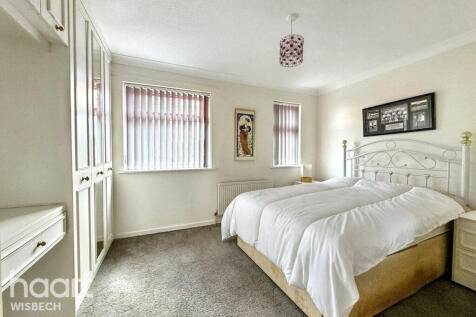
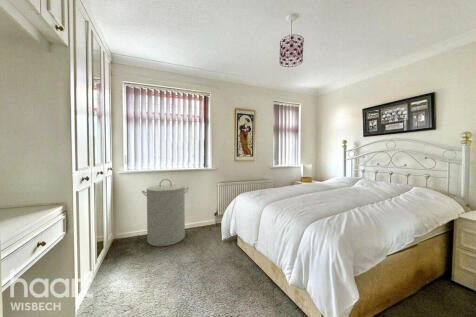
+ laundry hamper [141,178,190,247]
